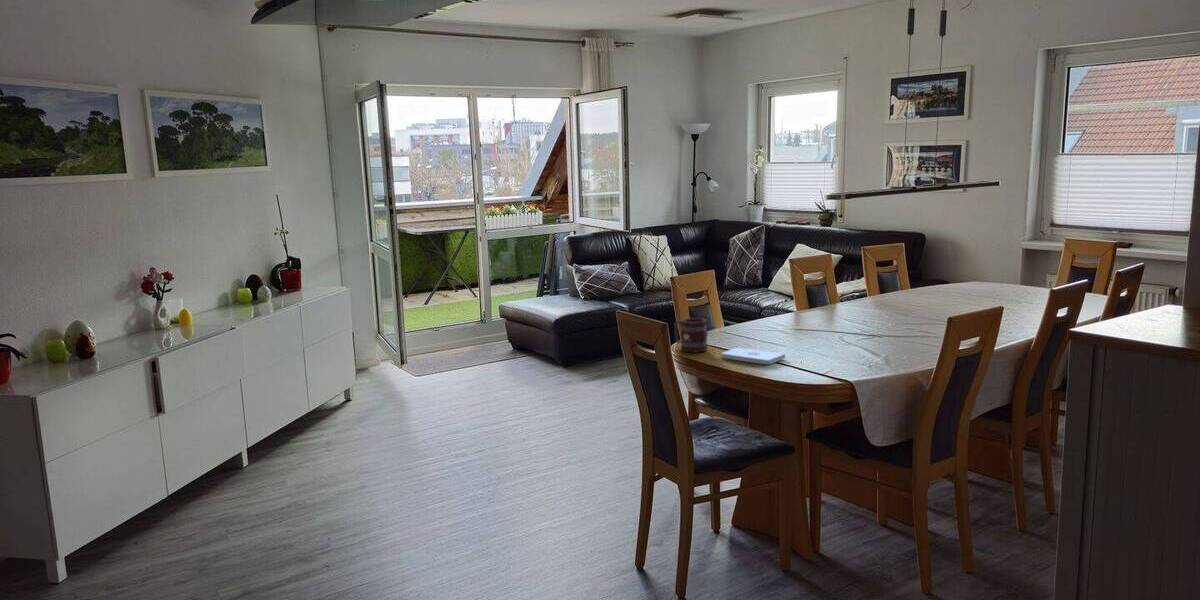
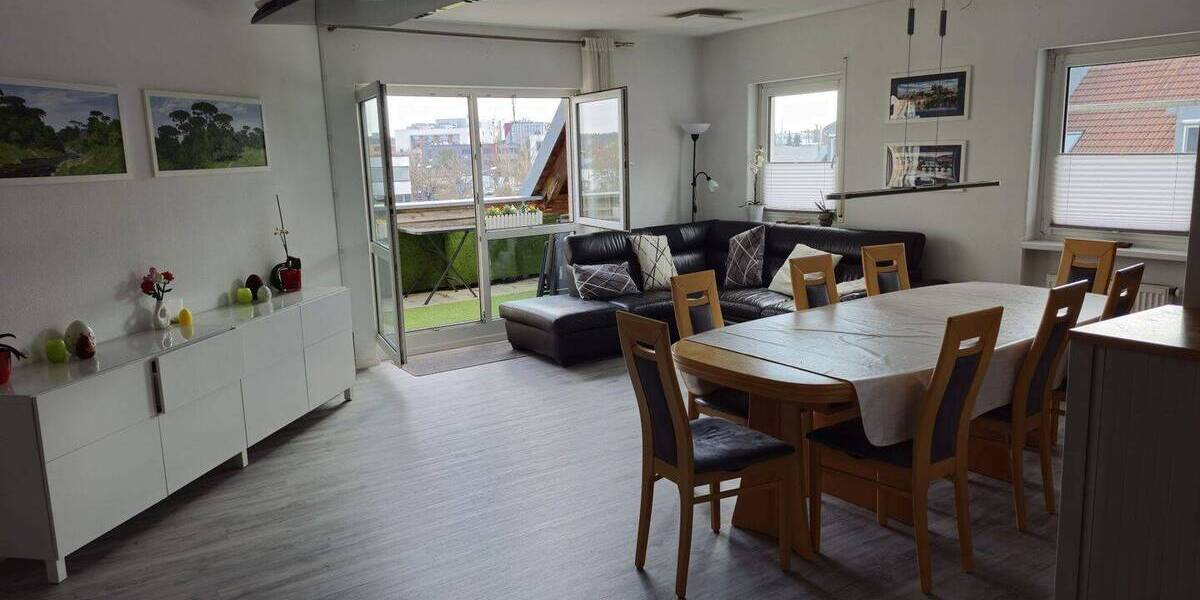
- mug [673,317,709,353]
- notepad [721,347,786,365]
